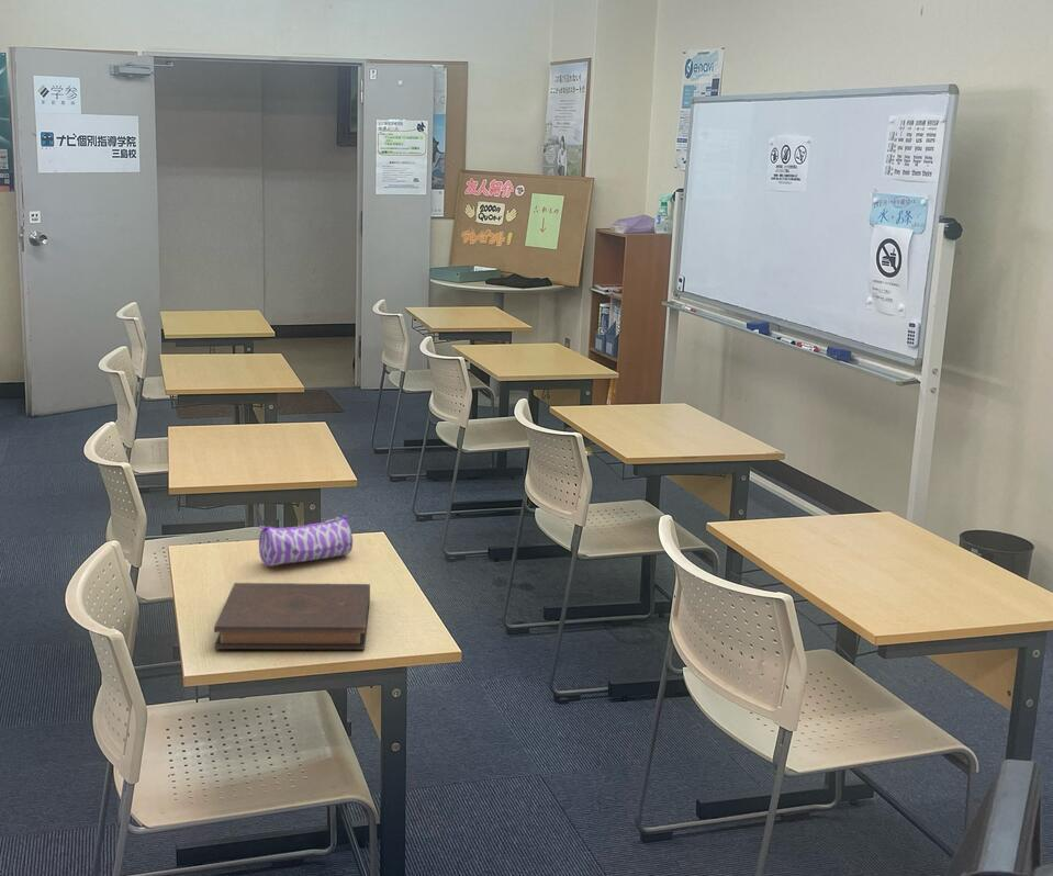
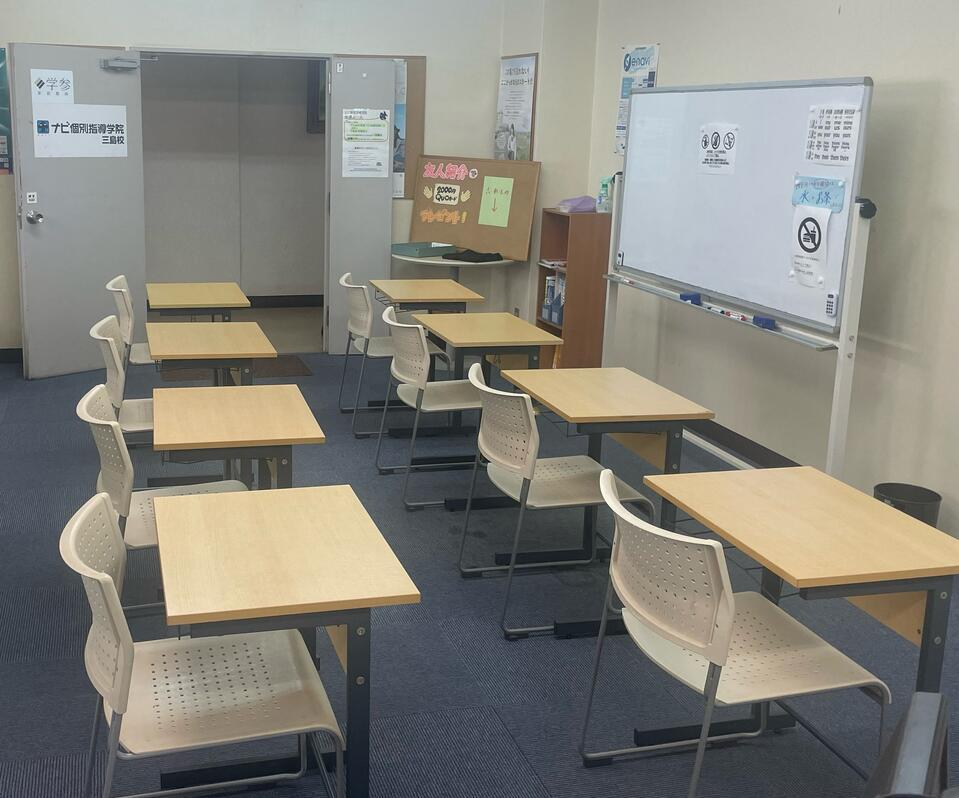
- pencil case [257,515,354,568]
- book [213,582,371,650]
